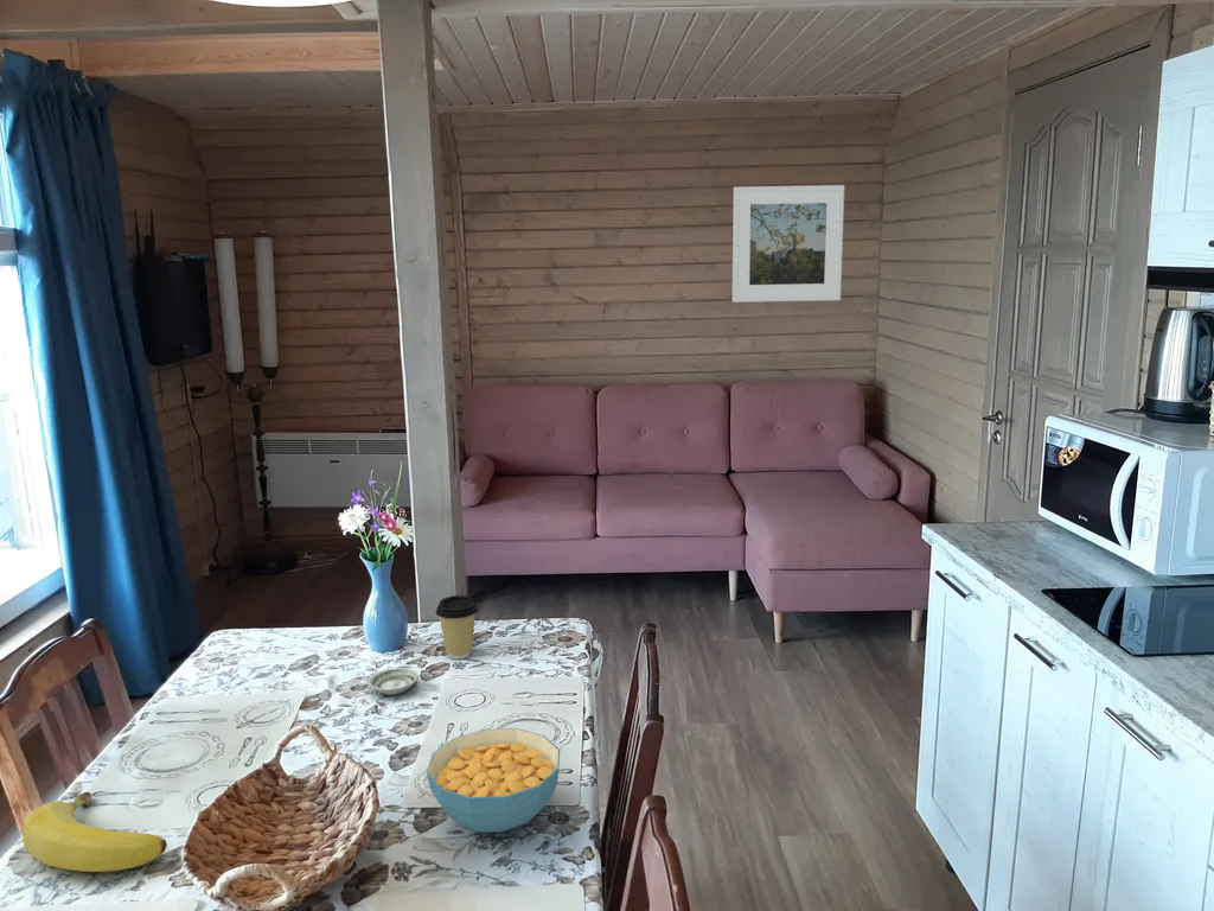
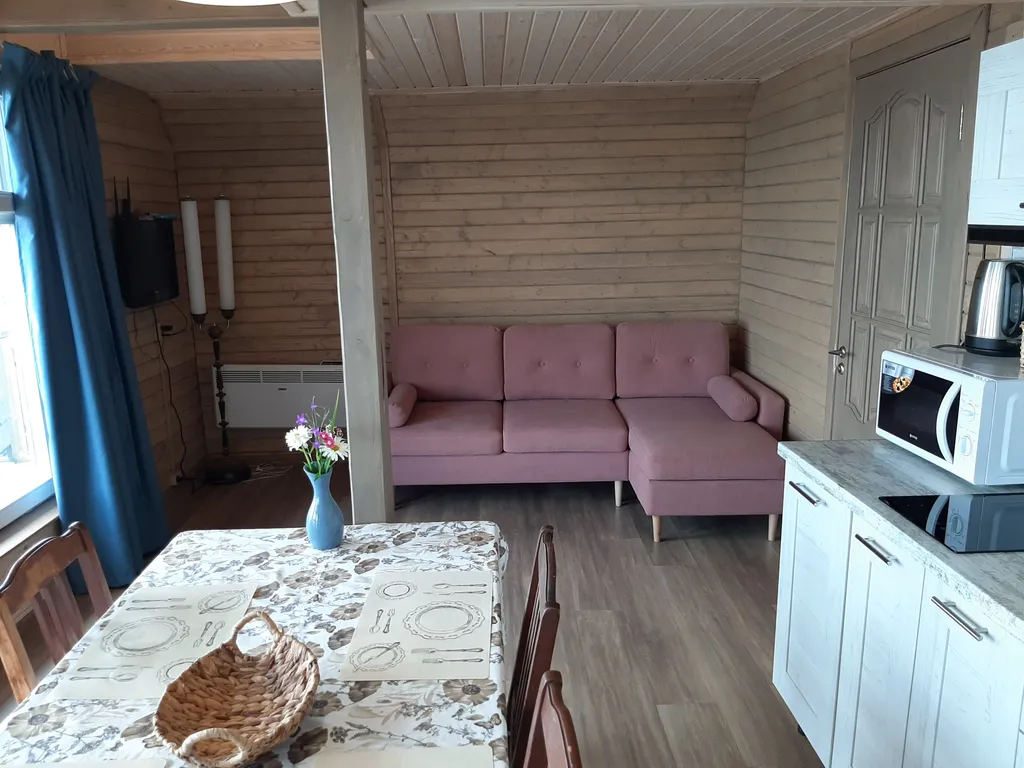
- coffee cup [435,594,479,661]
- saucer [368,667,420,696]
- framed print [731,184,845,304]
- banana [21,791,168,873]
- cereal bowl [426,727,561,833]
